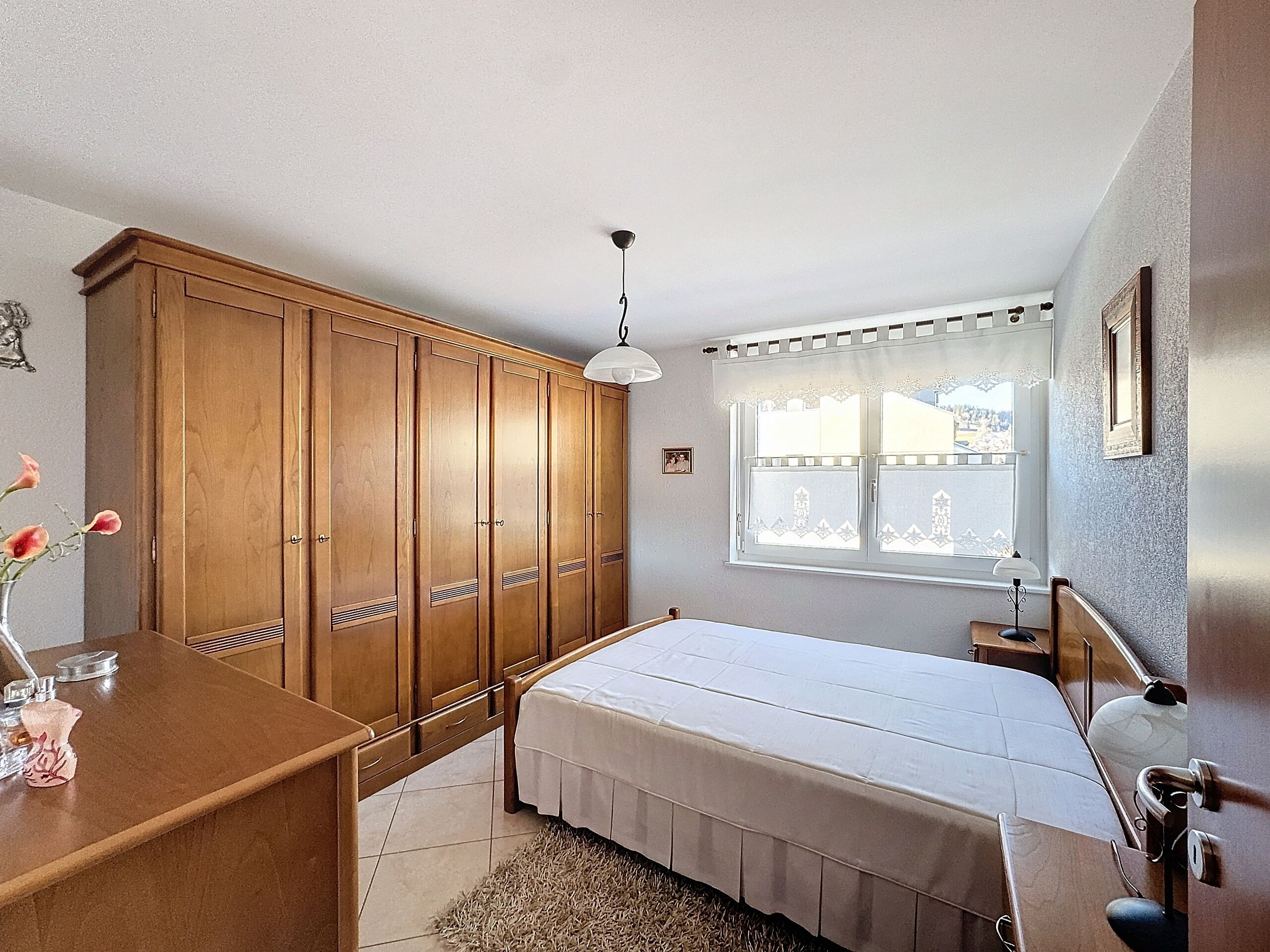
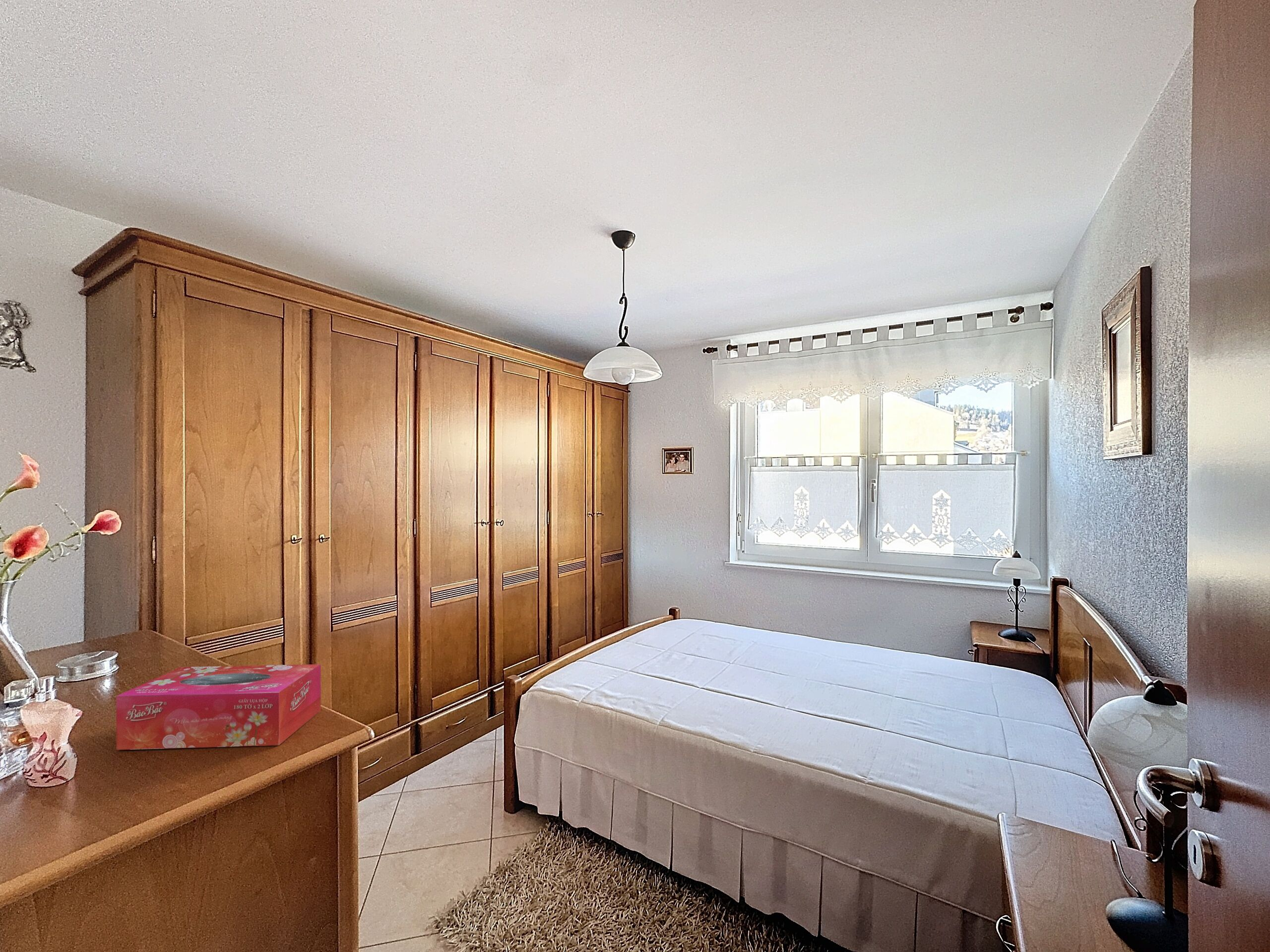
+ tissue box [116,664,321,751]
